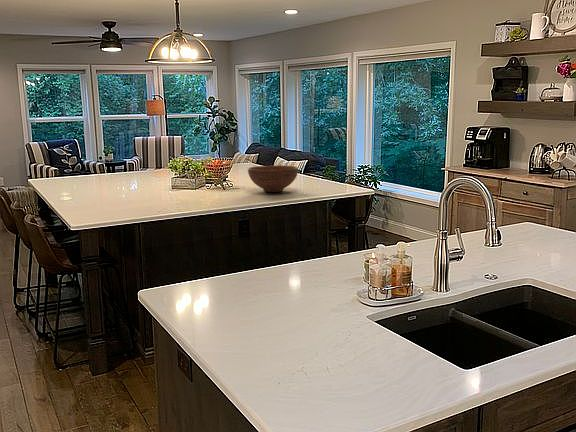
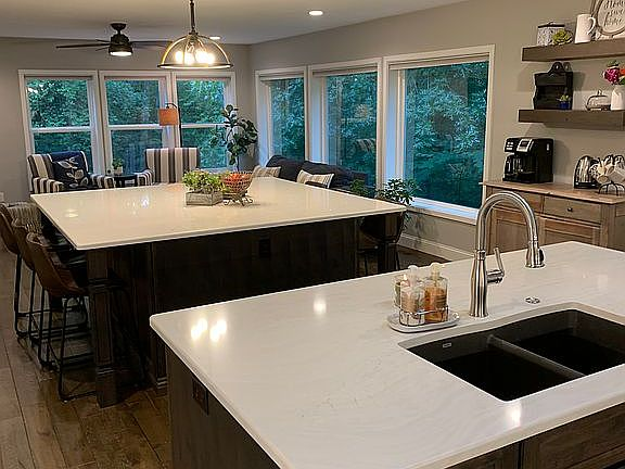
- fruit bowl [247,165,299,193]
